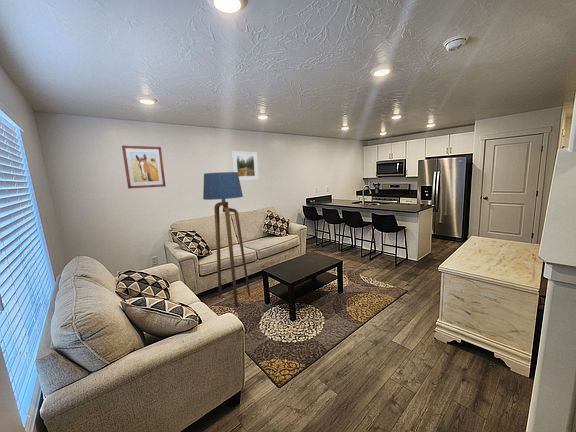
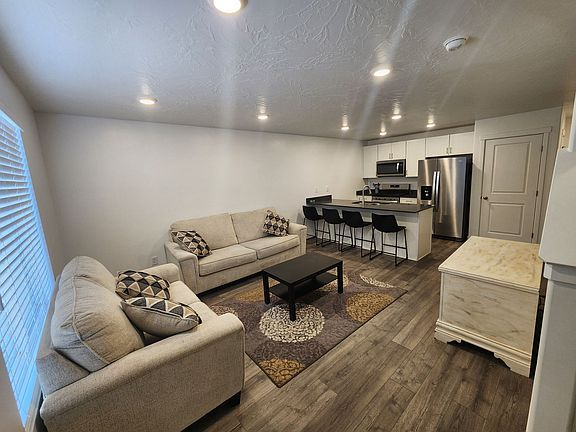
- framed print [230,150,260,182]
- floor lamp [202,171,251,307]
- wall art [121,145,167,189]
